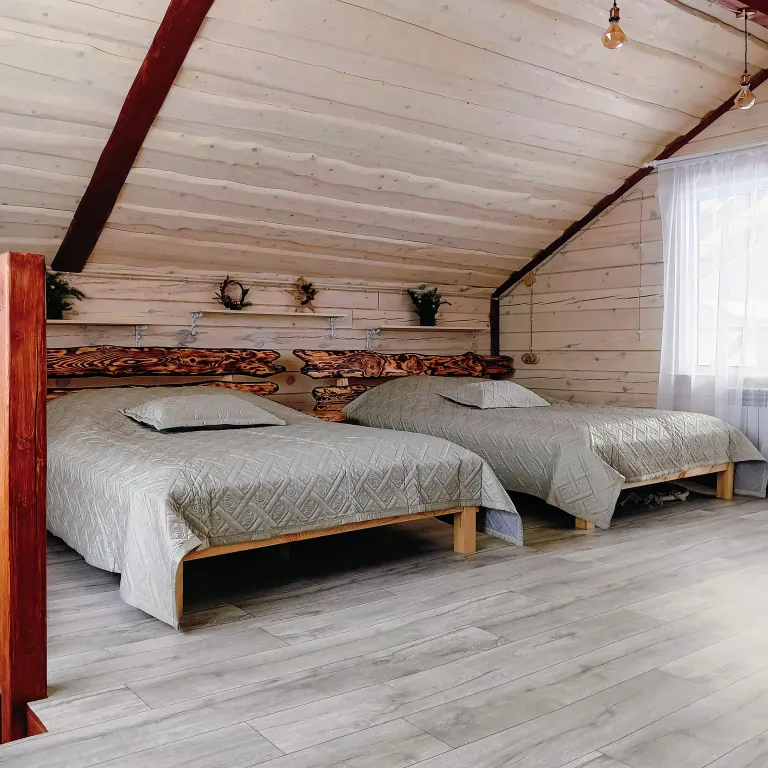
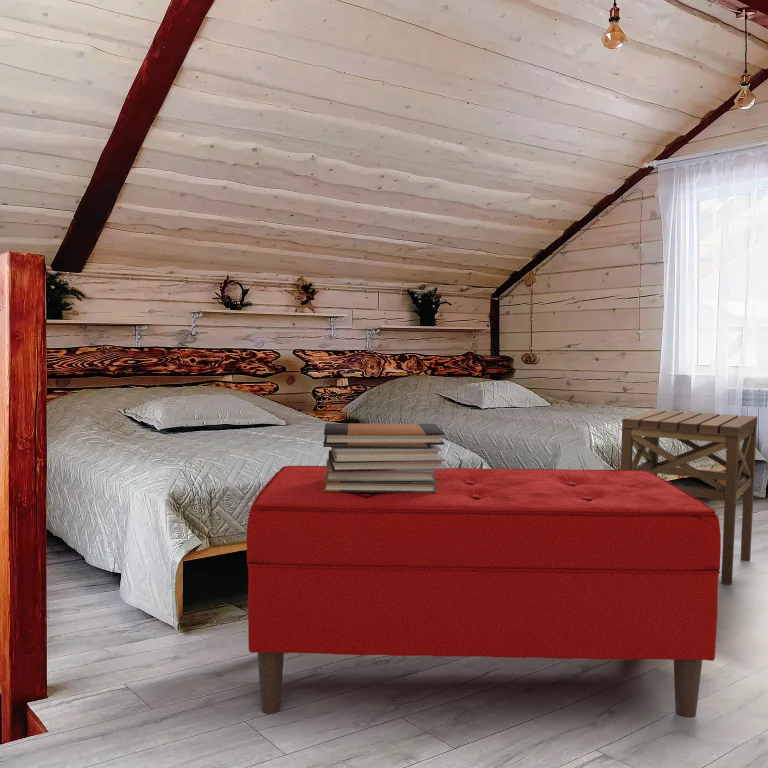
+ book stack [322,422,446,493]
+ bench [246,465,722,719]
+ side table [620,409,758,586]
